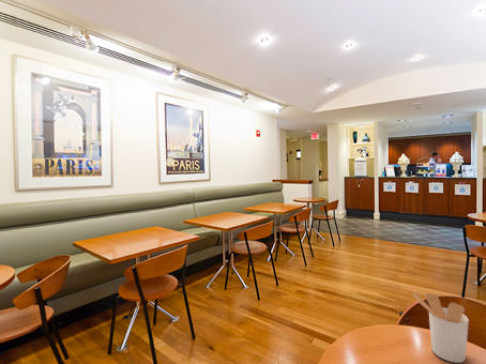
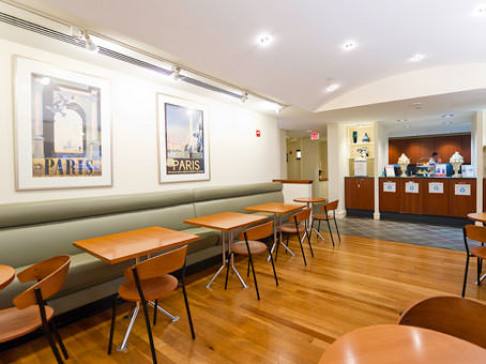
- utensil holder [412,291,470,364]
